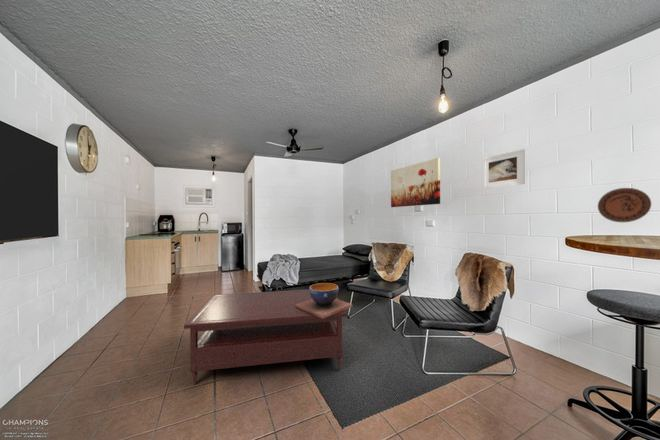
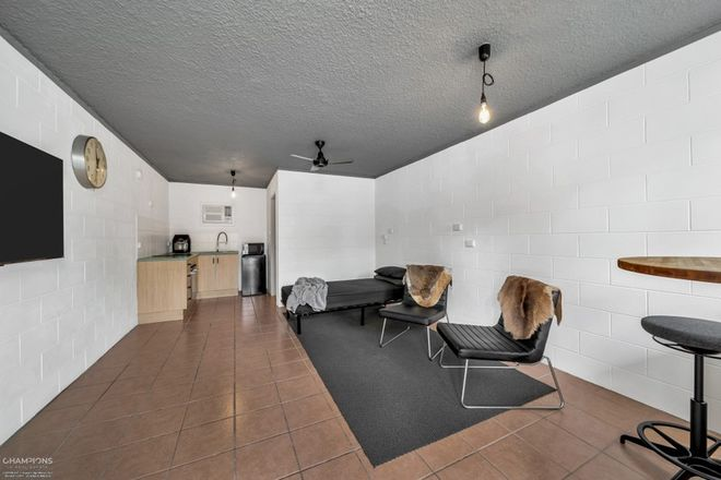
- wall art [390,157,441,208]
- decorative plate [597,187,652,223]
- coffee table [183,289,348,386]
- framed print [482,148,526,190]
- decorative bowl [296,282,353,318]
